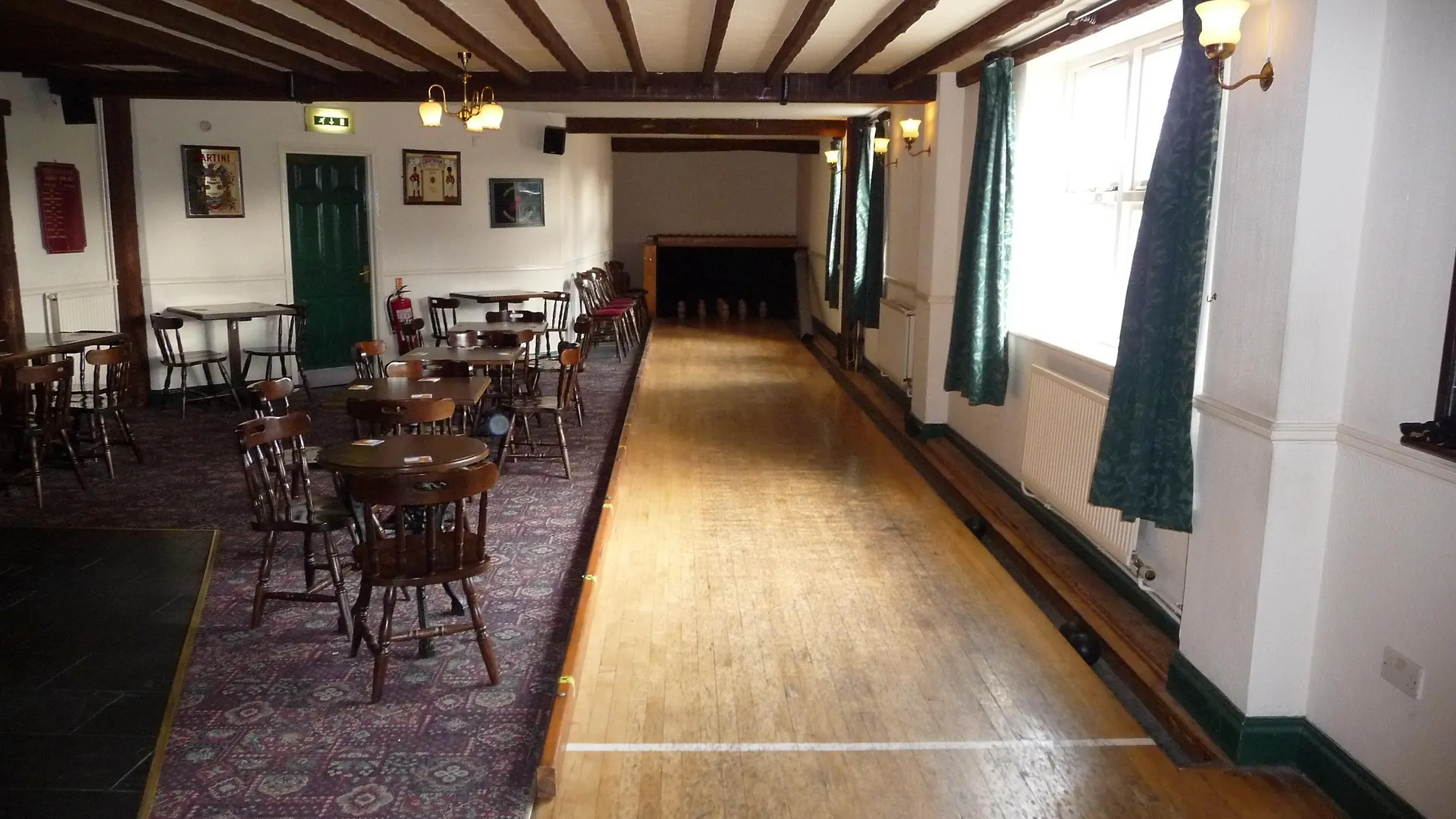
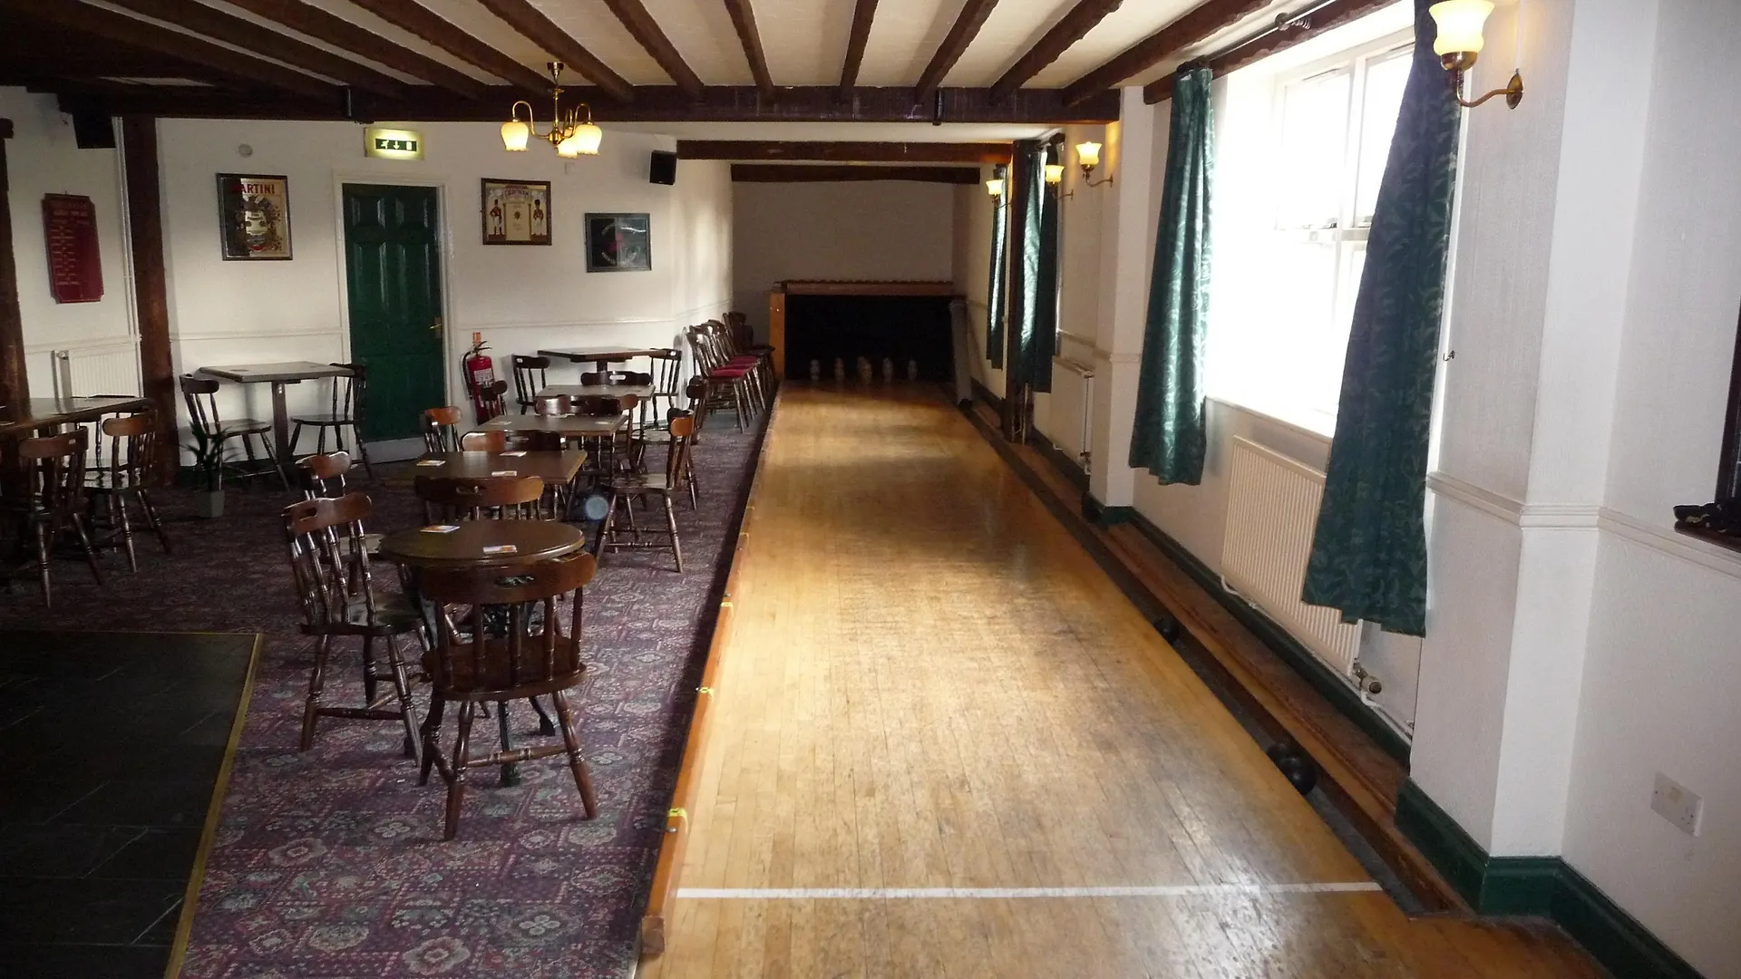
+ indoor plant [166,418,246,519]
